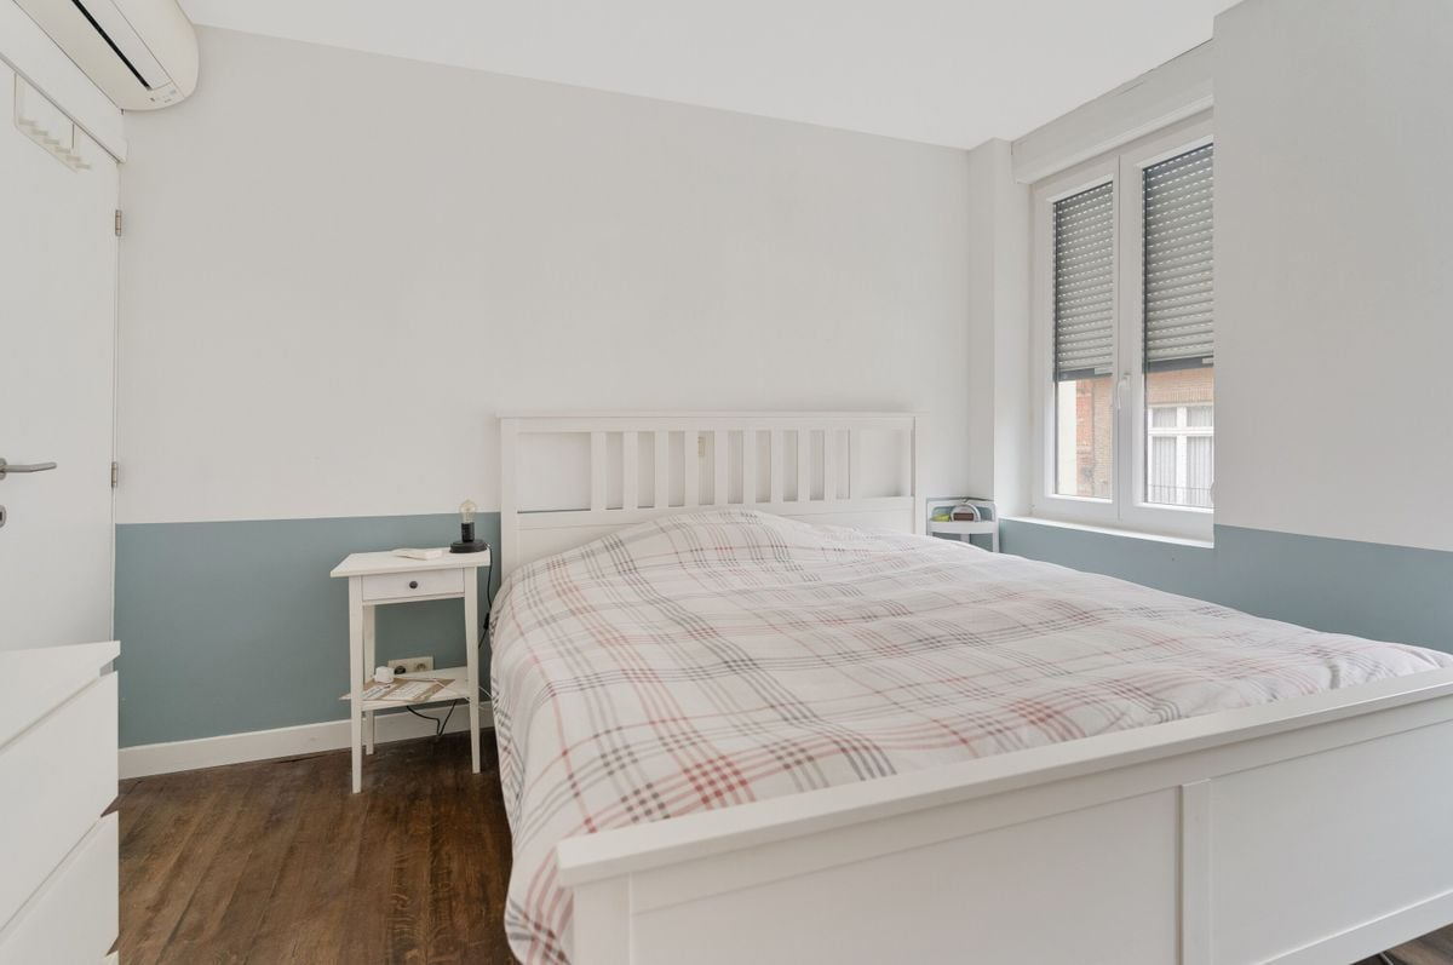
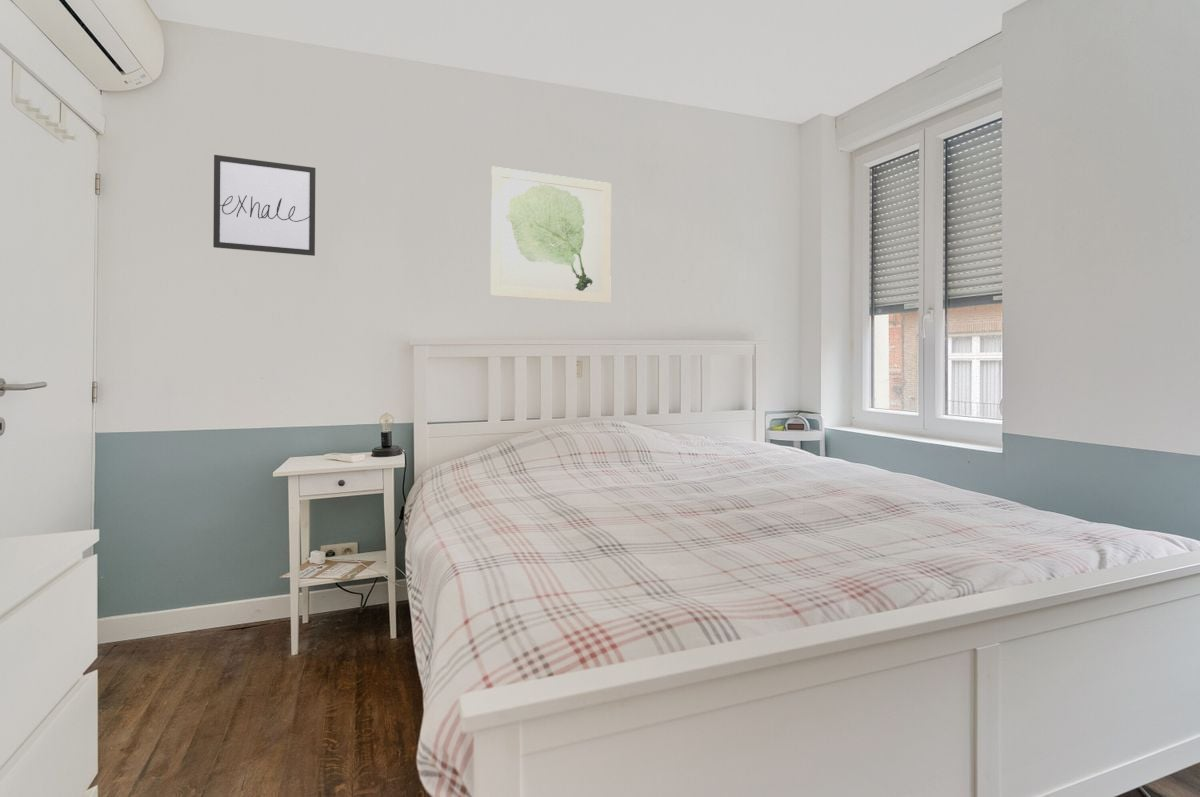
+ wall art [490,166,612,304]
+ wall art [212,154,316,257]
